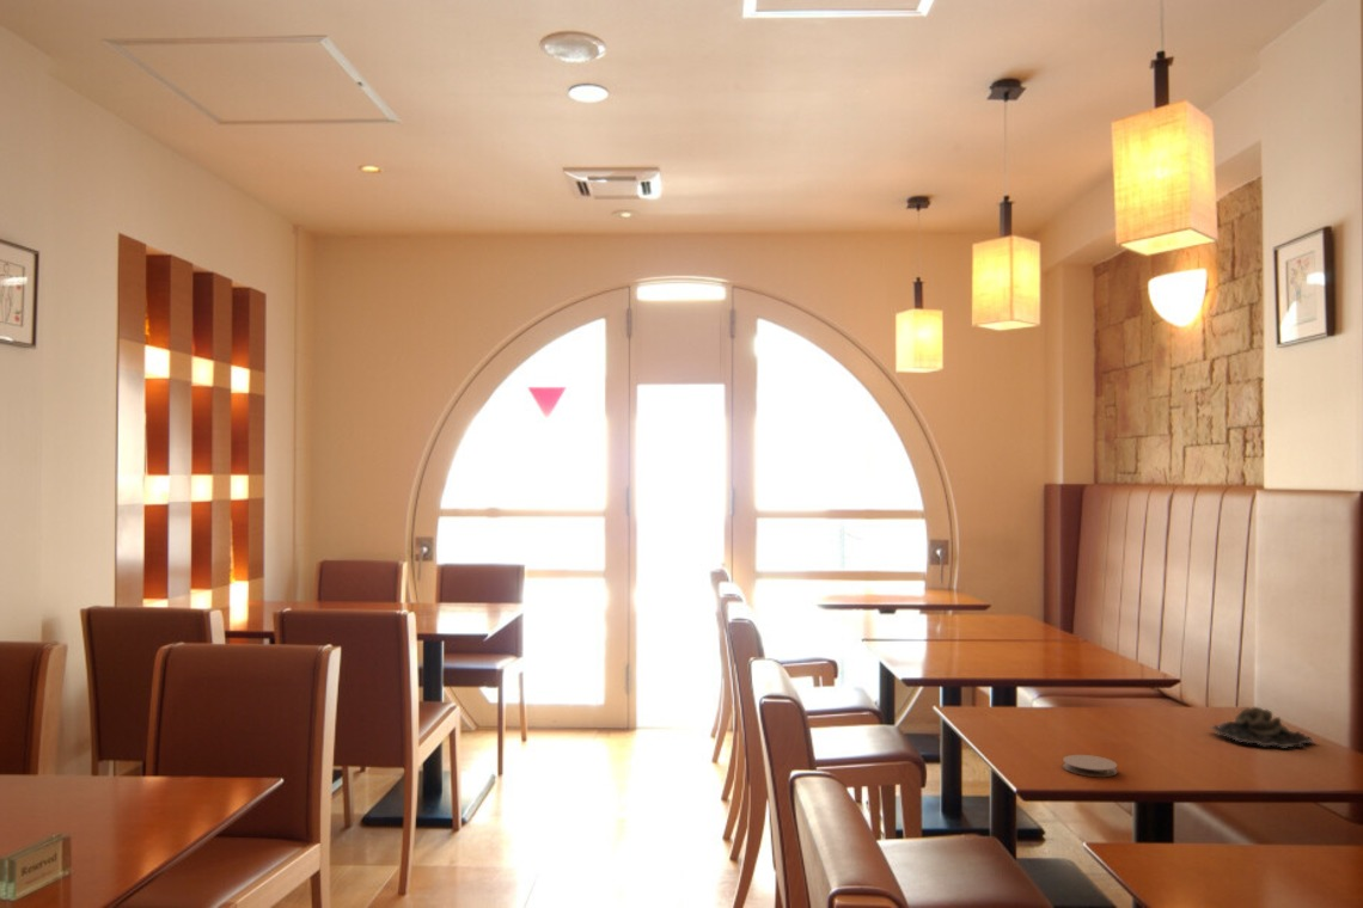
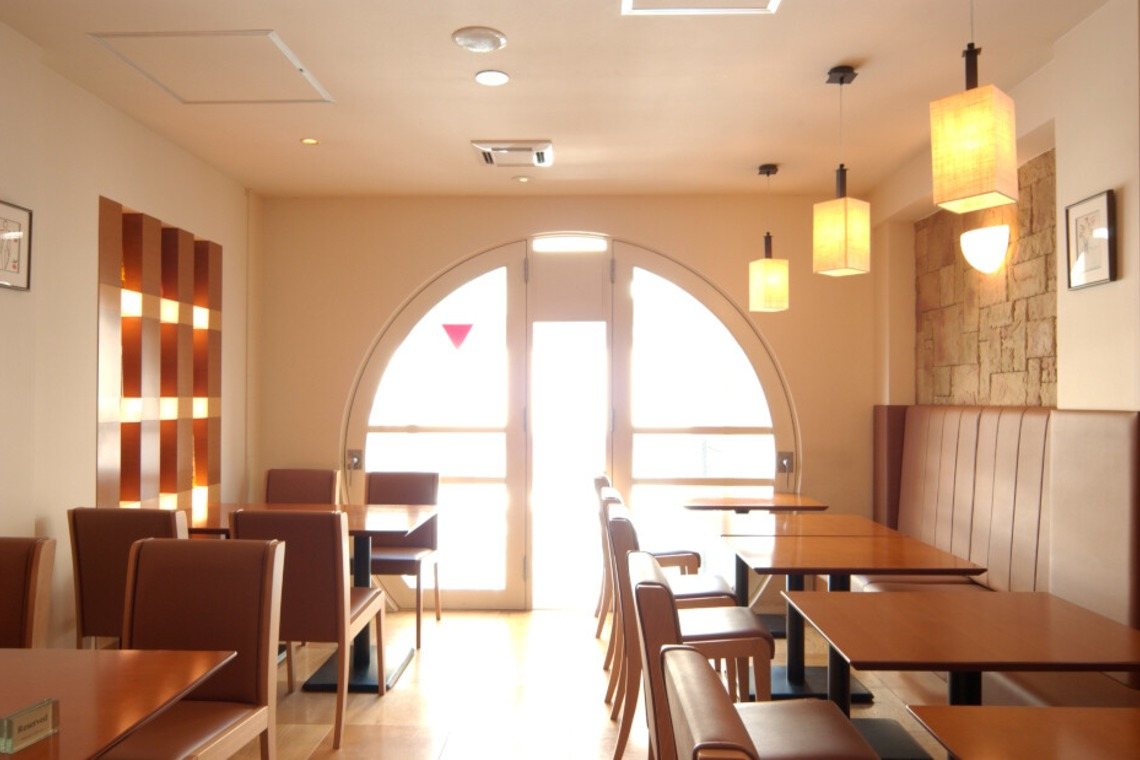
- coaster [1062,754,1118,778]
- succulent plant [1208,706,1315,748]
